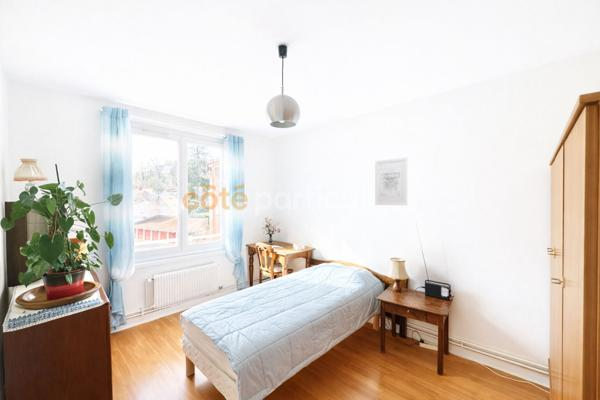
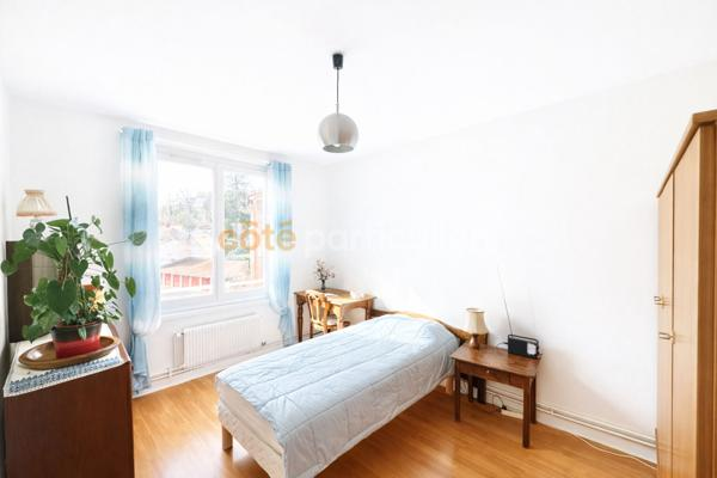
- wall art [374,157,408,206]
